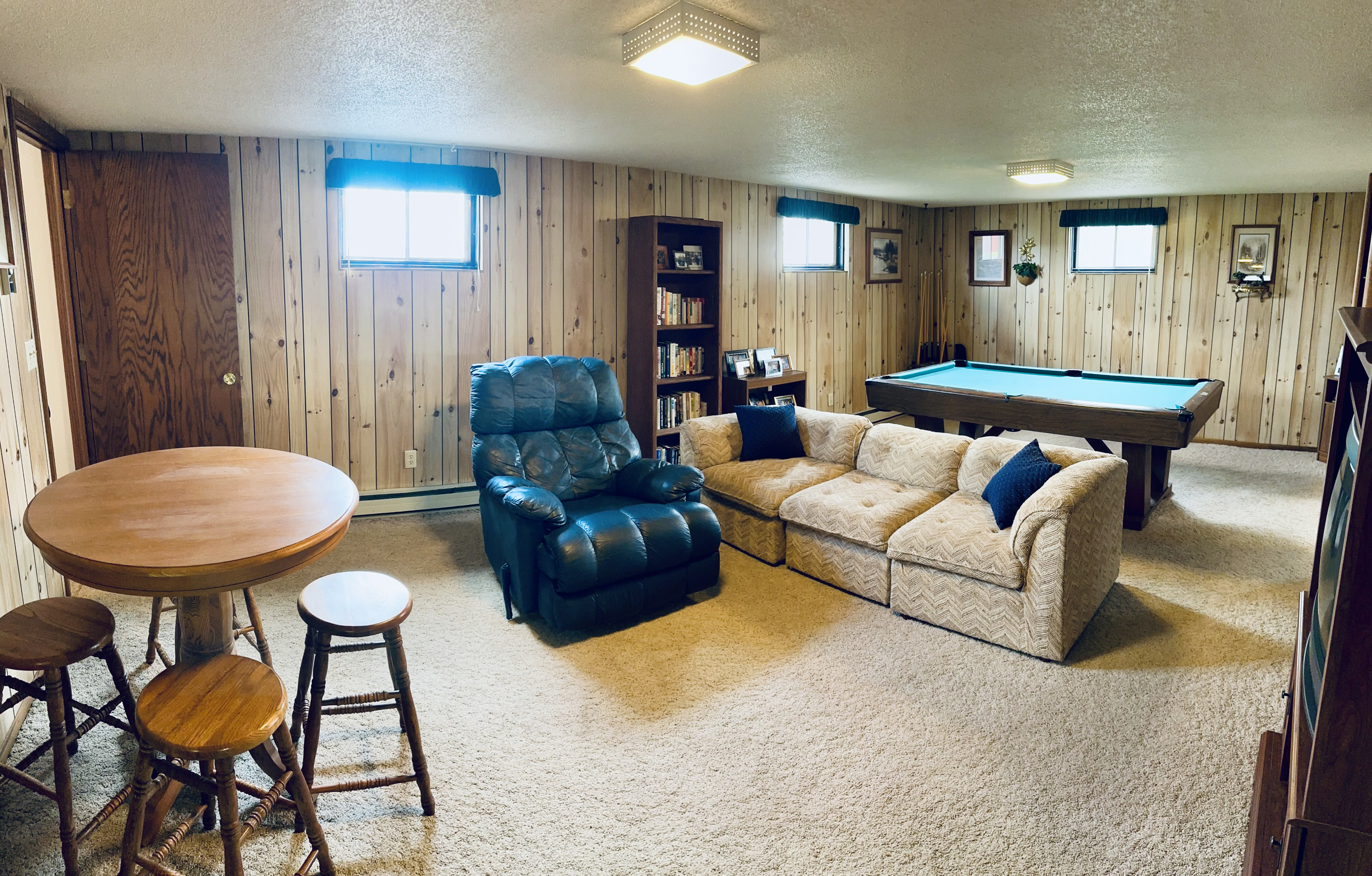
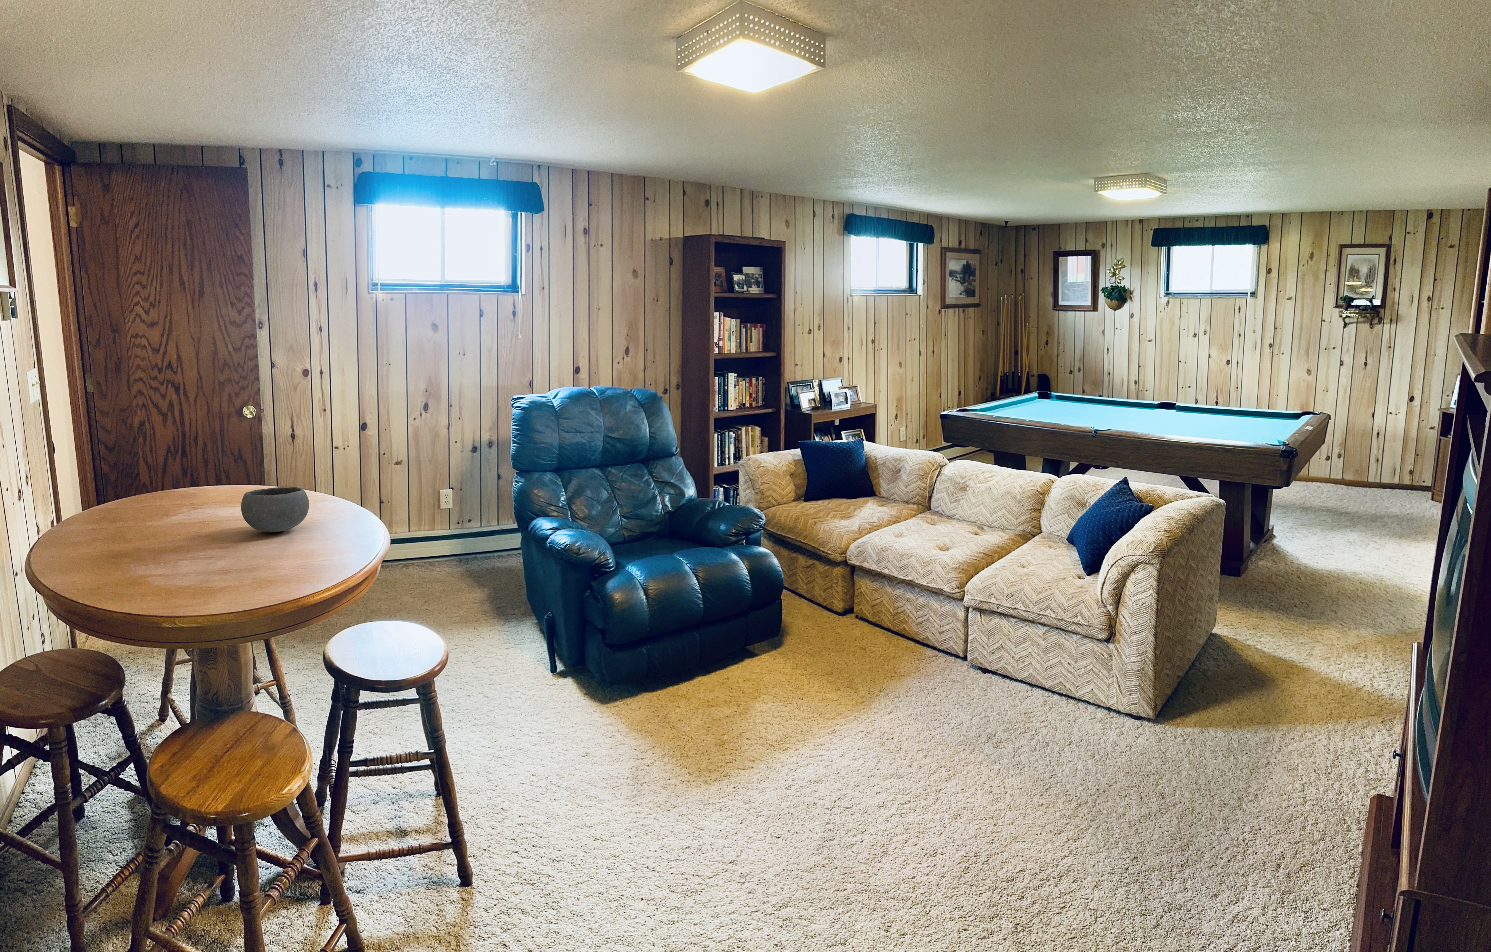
+ bowl [240,487,310,533]
